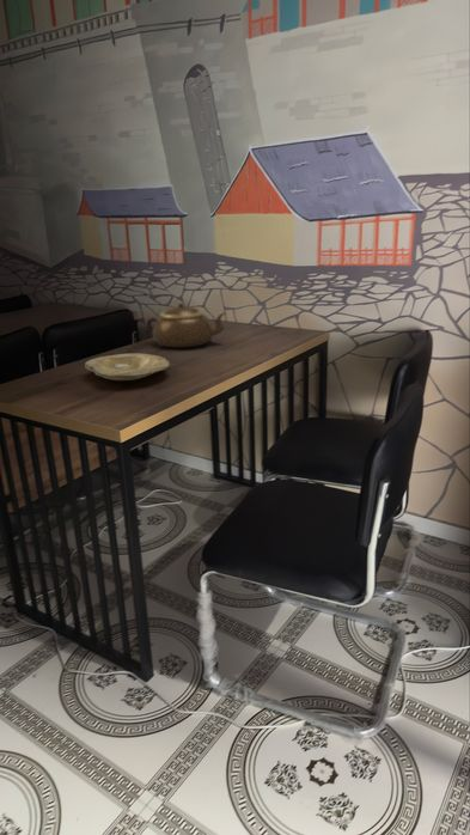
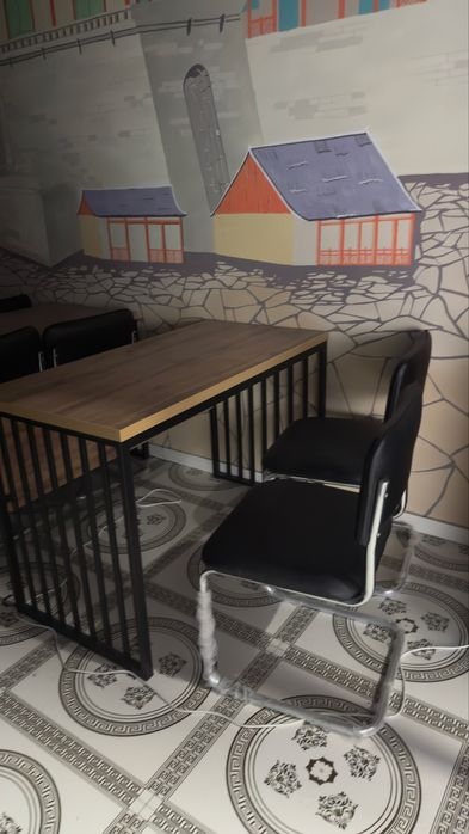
- teapot [146,303,227,348]
- plate [84,352,171,382]
